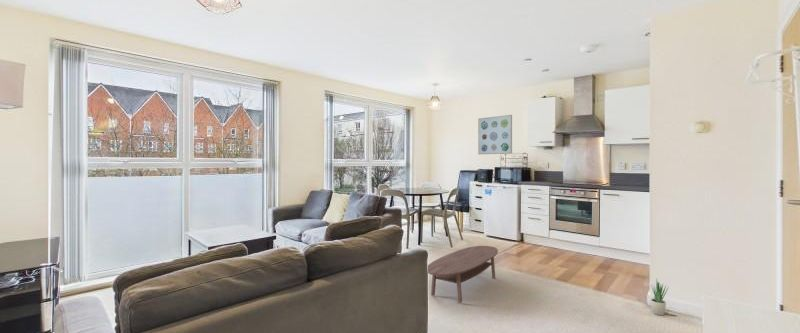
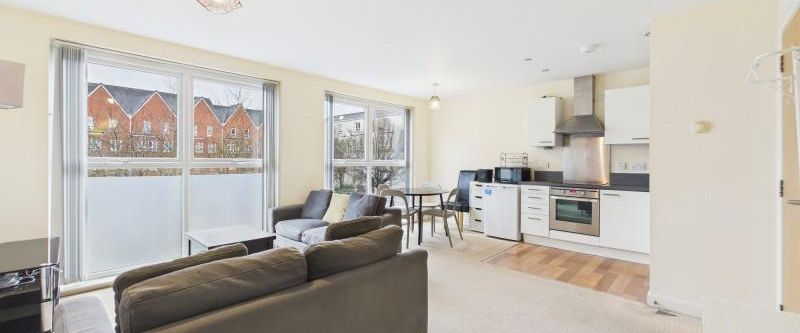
- coffee table [427,245,499,304]
- potted plant [650,279,669,316]
- wall art [477,114,513,155]
